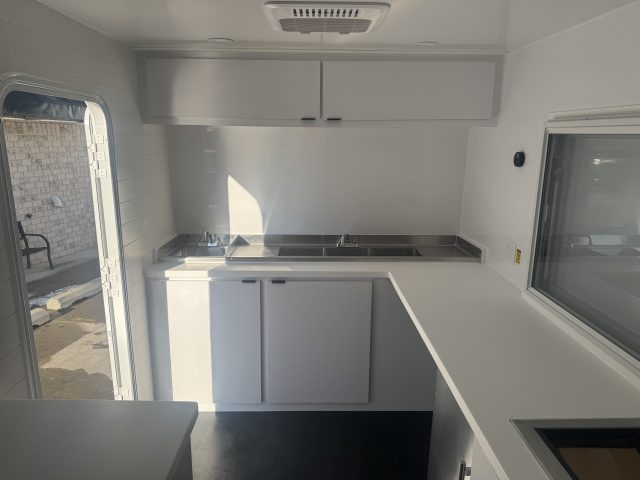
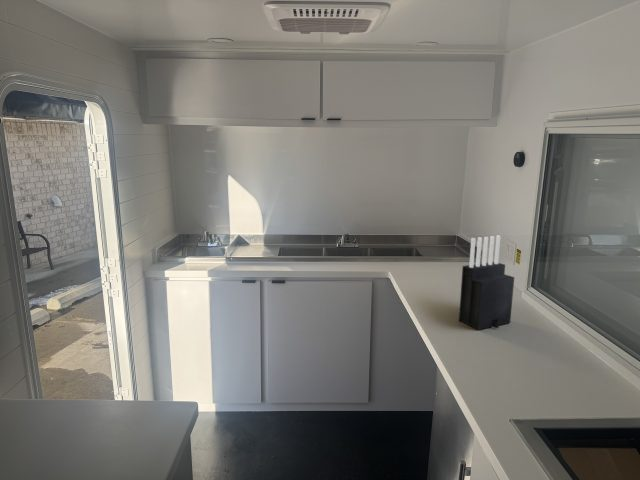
+ knife block [458,234,515,331]
